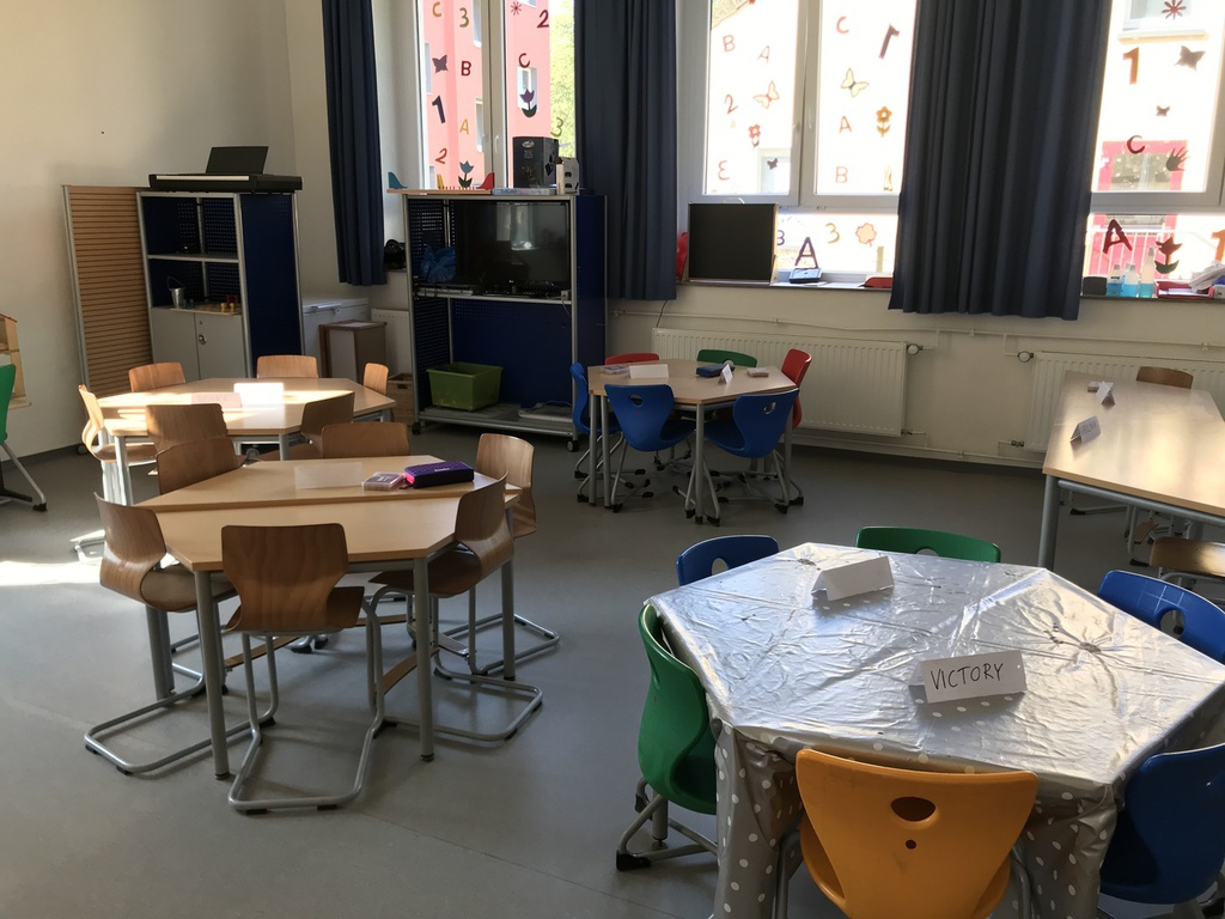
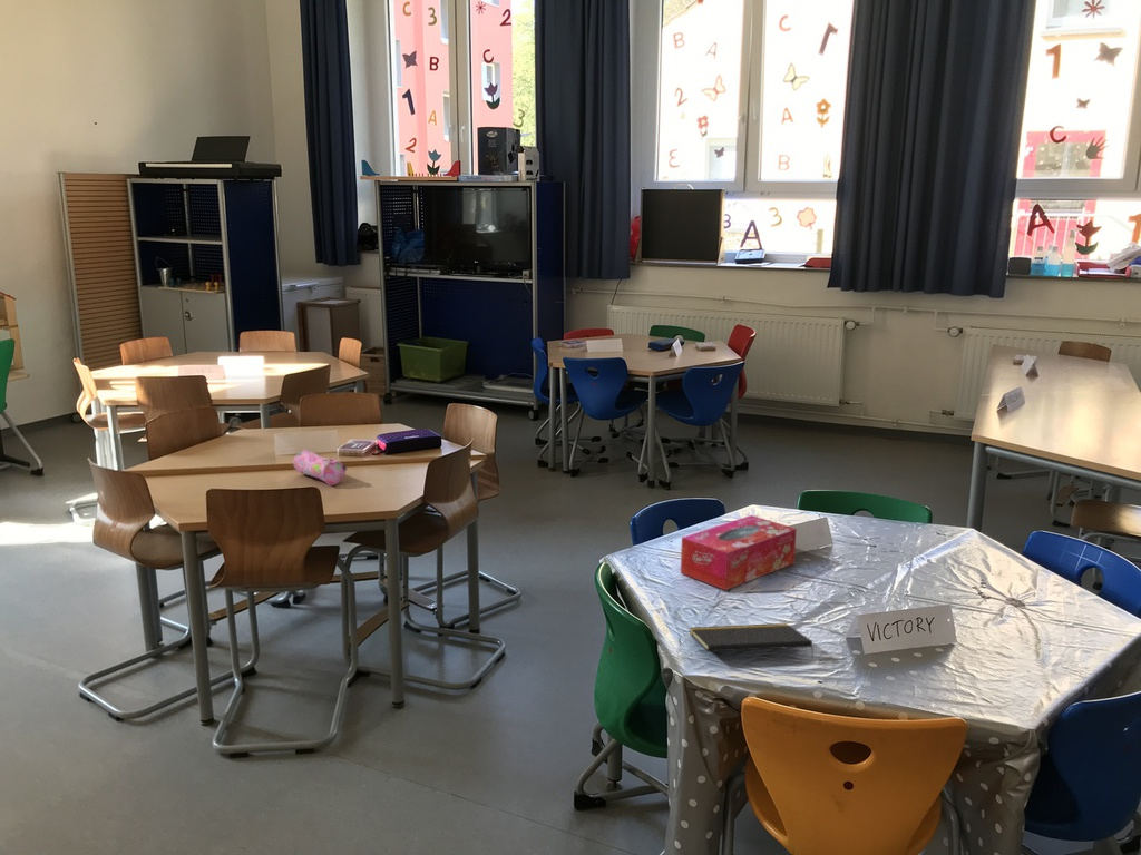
+ notepad [689,622,815,660]
+ pencil case [292,449,348,487]
+ tissue box [680,514,798,591]
